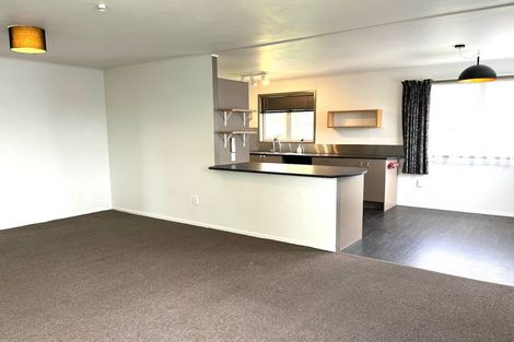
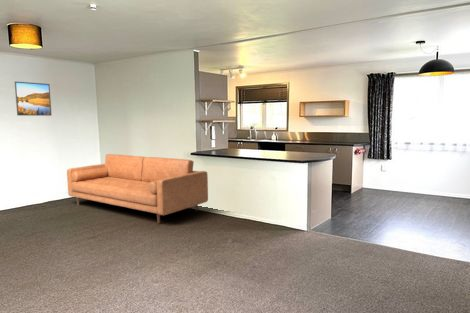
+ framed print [14,81,53,117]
+ sofa [66,153,209,225]
